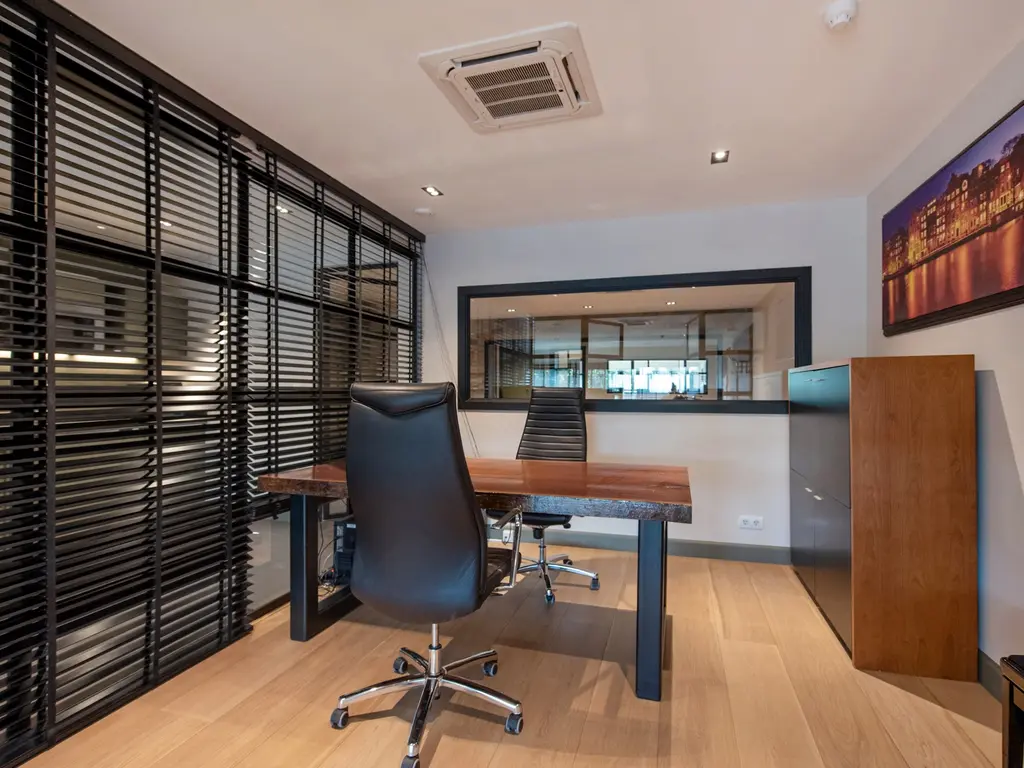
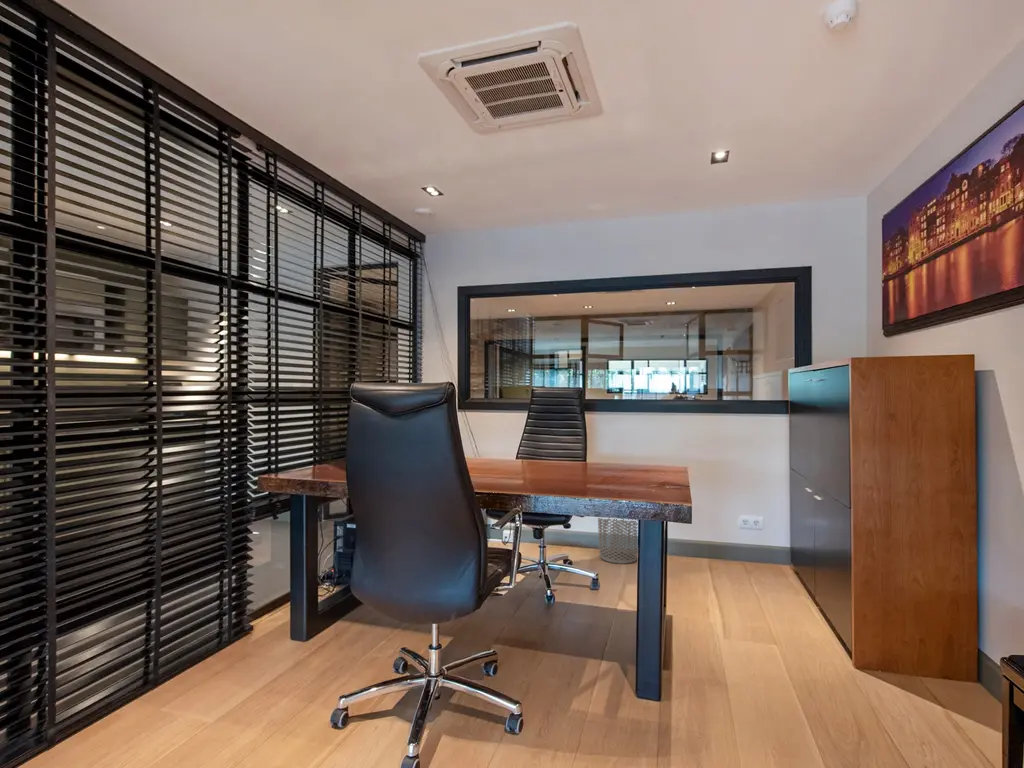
+ waste bin [597,517,638,565]
